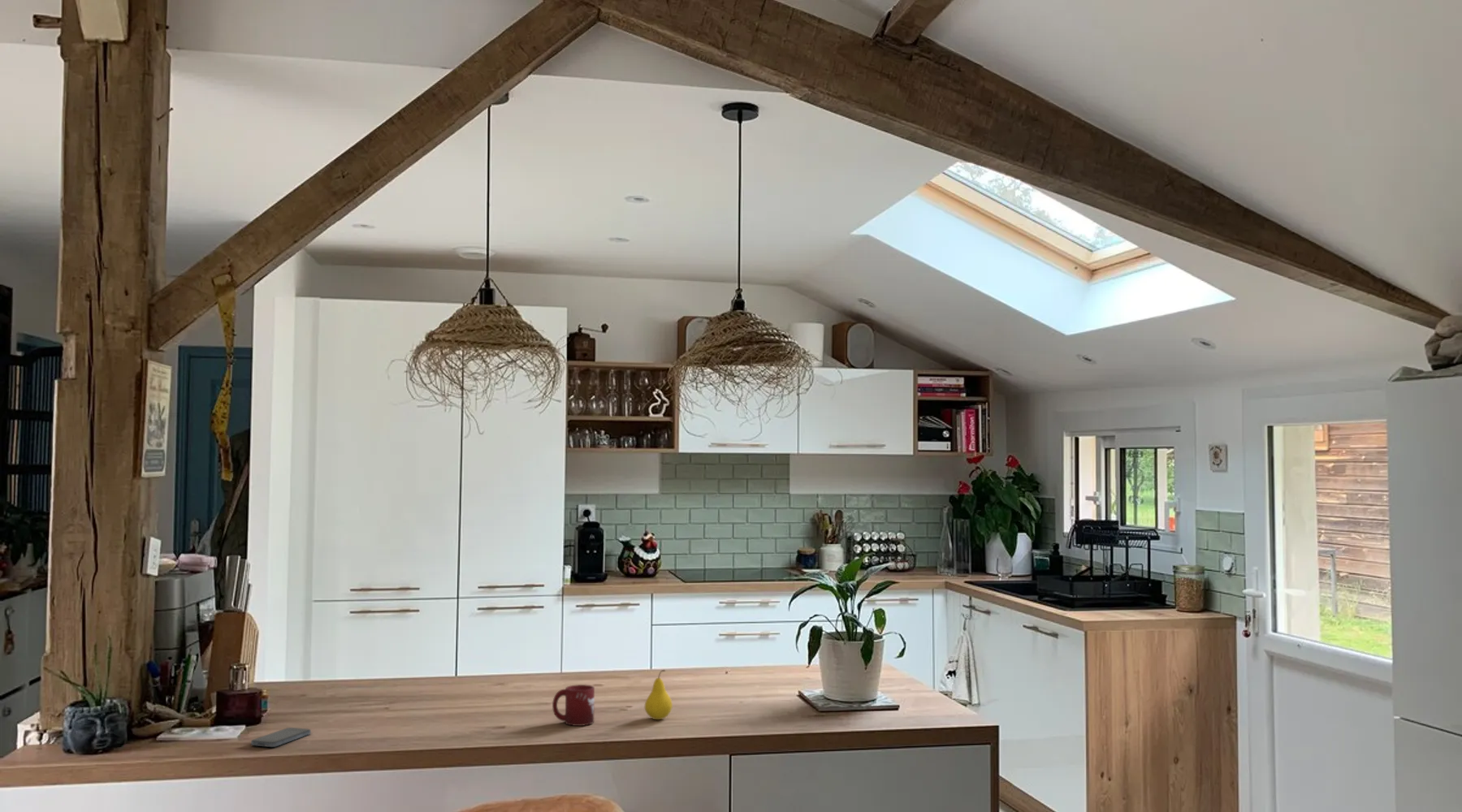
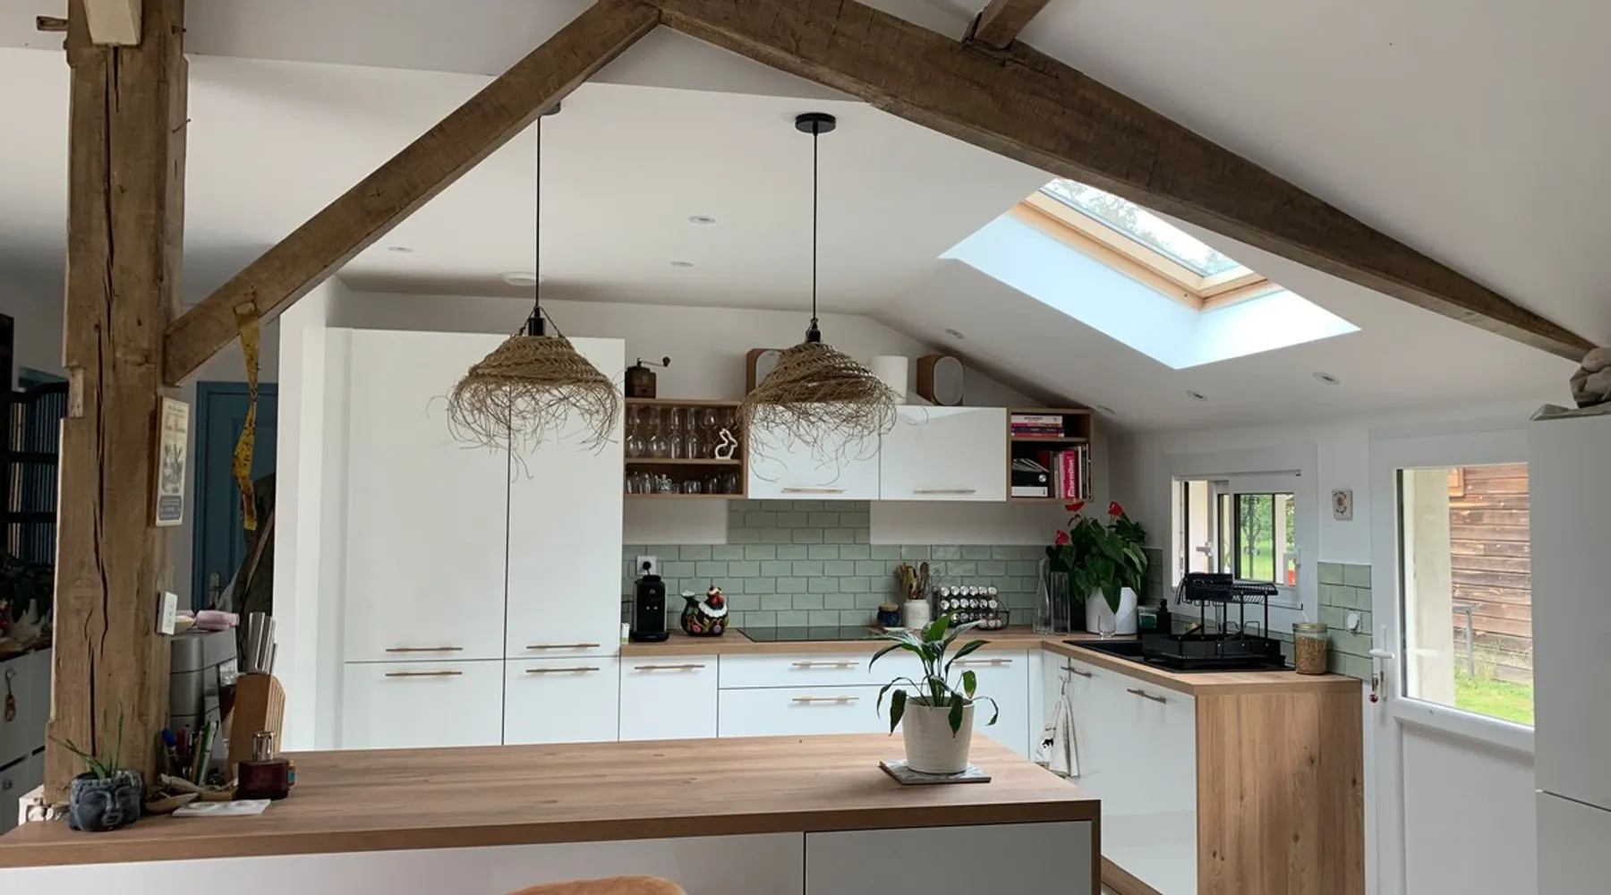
- fruit [644,669,673,720]
- cup [551,684,595,727]
- smartphone [250,727,312,748]
